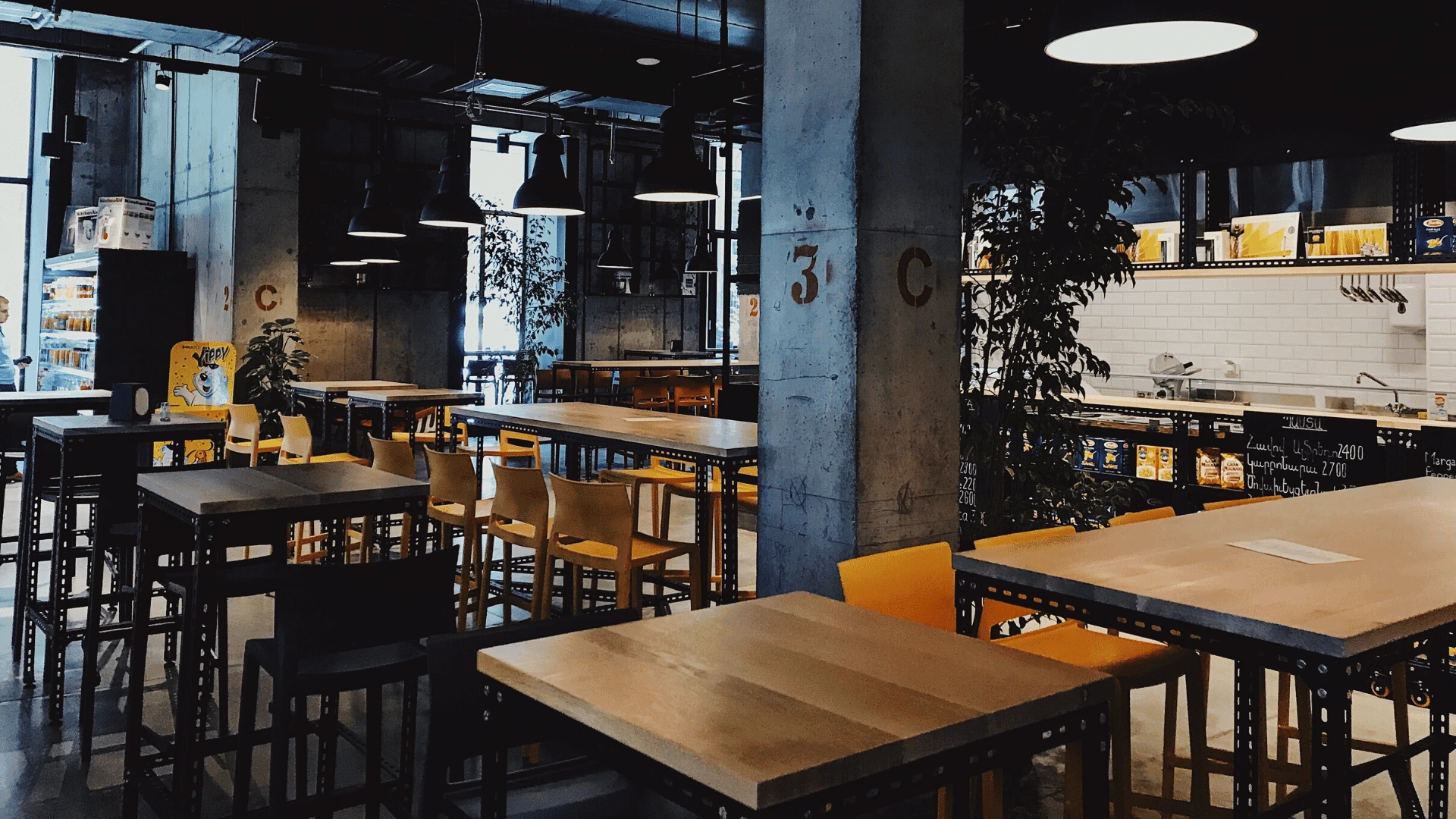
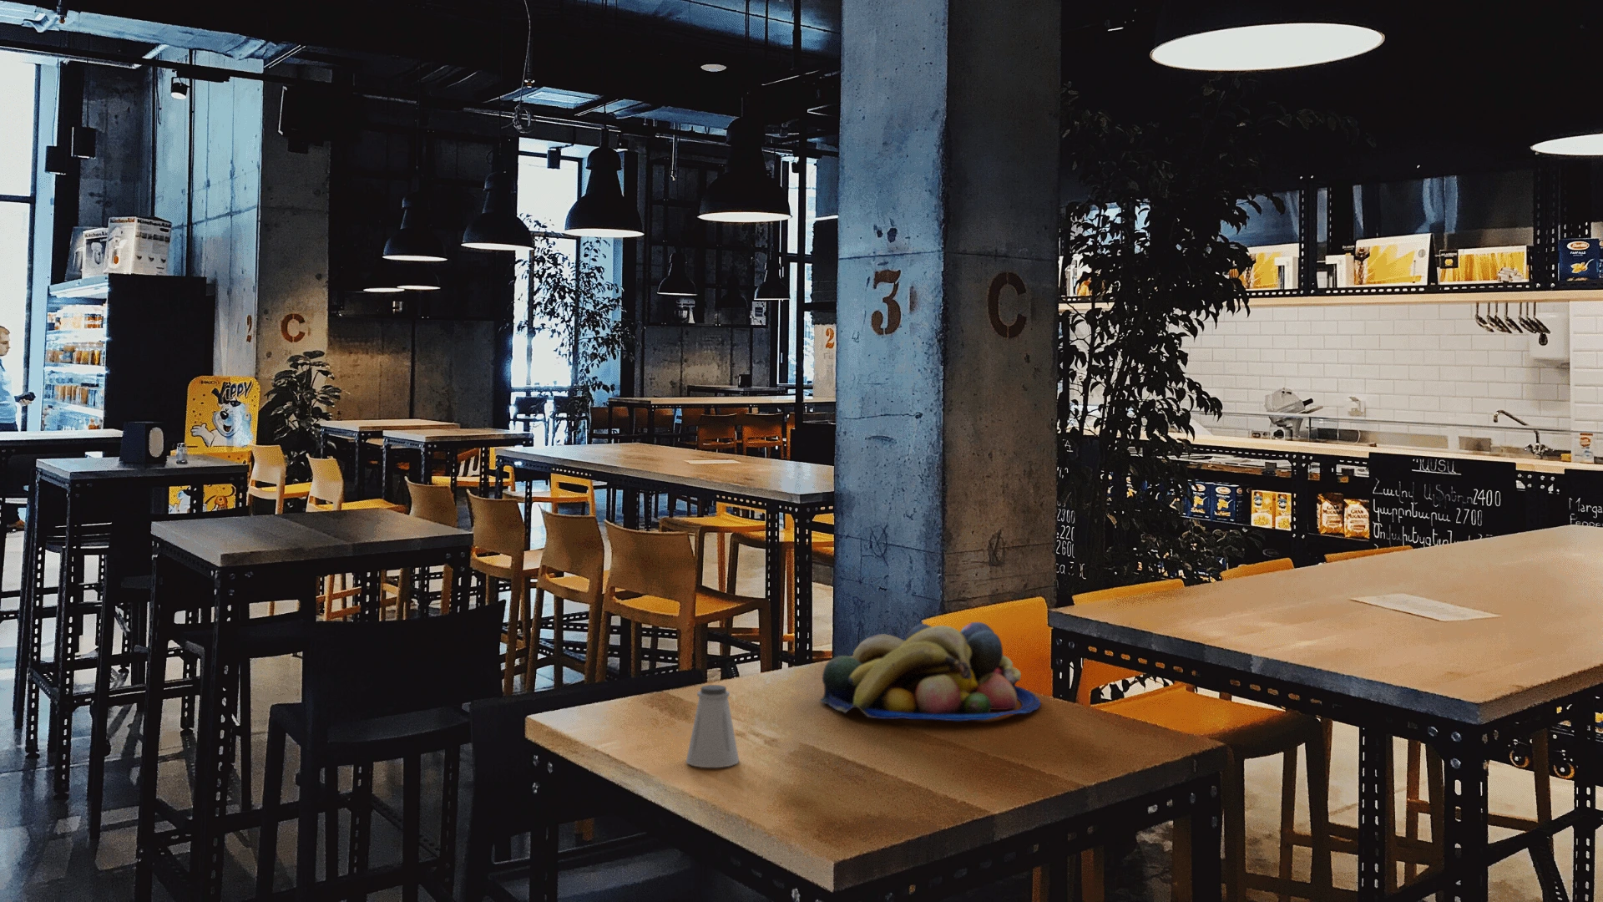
+ saltshaker [686,684,740,769]
+ fruit bowl [818,621,1042,721]
